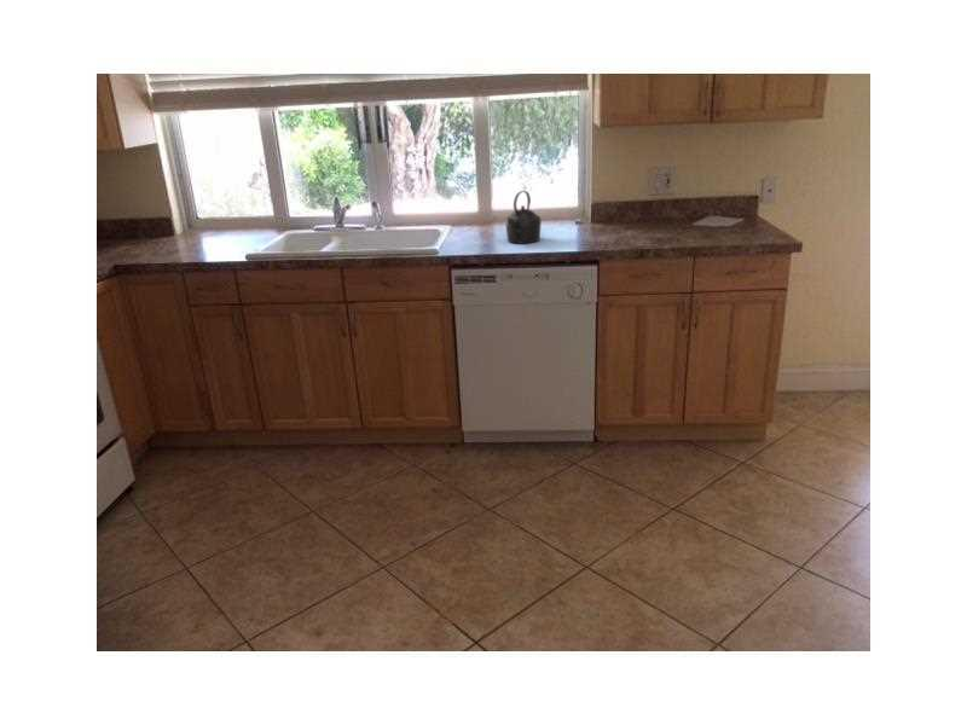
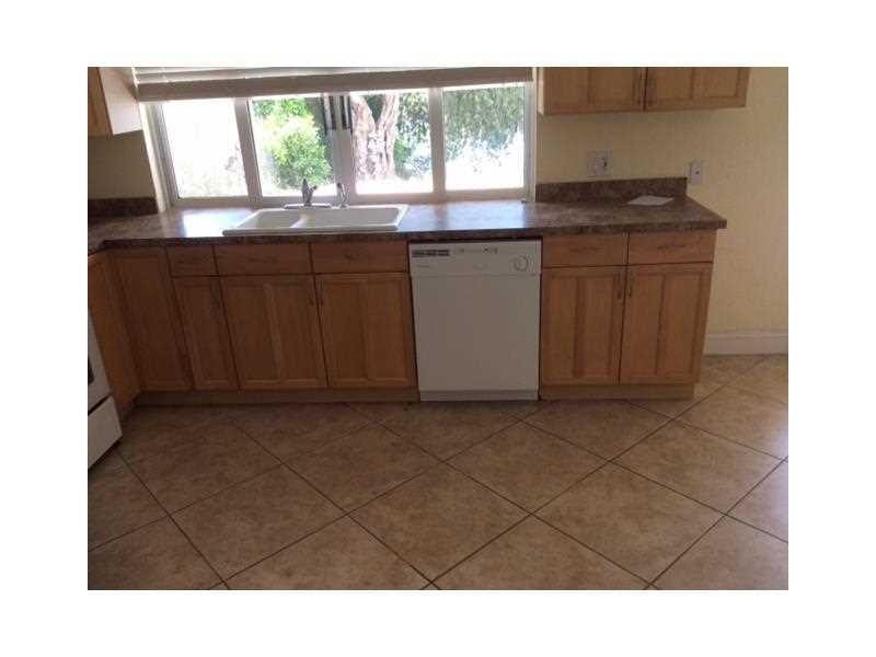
- kettle [504,190,543,245]
